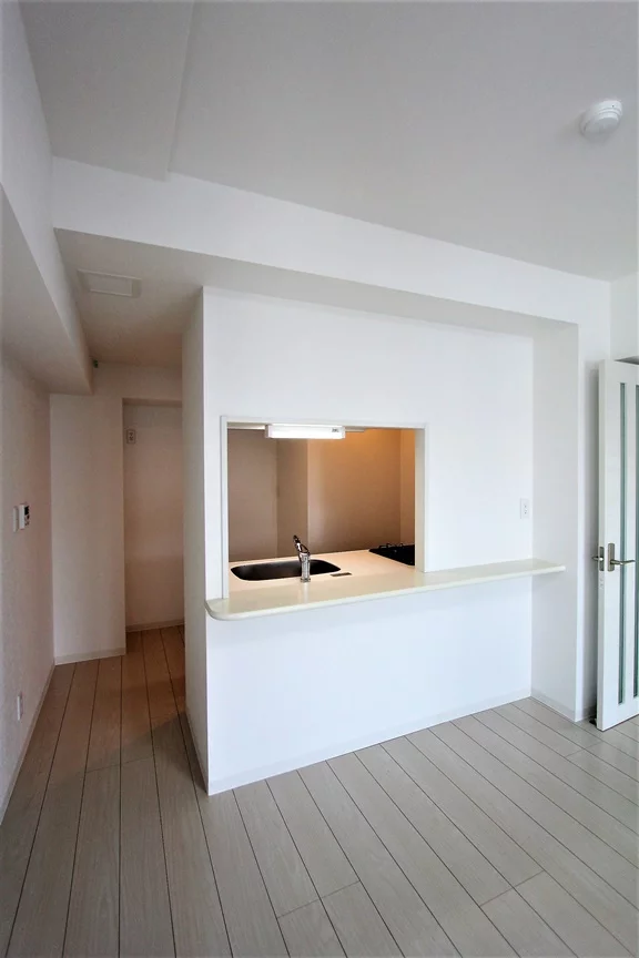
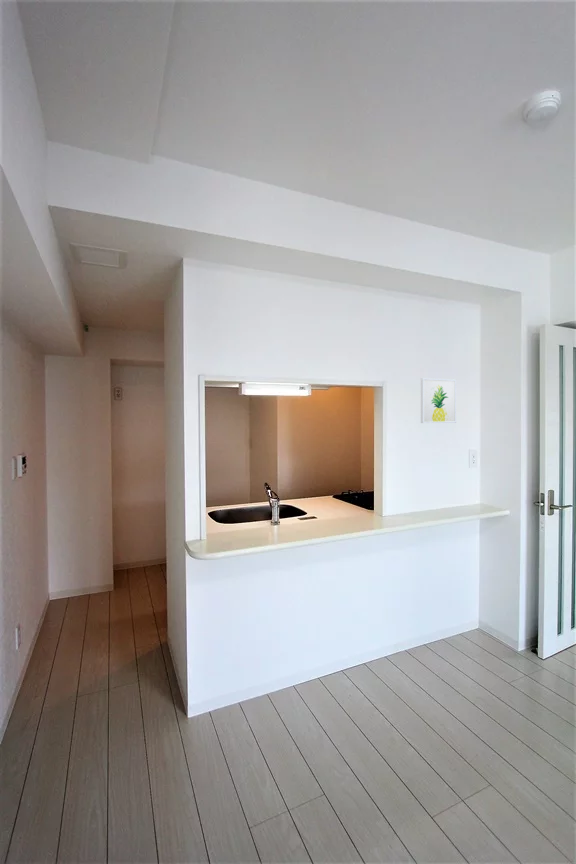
+ wall art [420,377,457,424]
